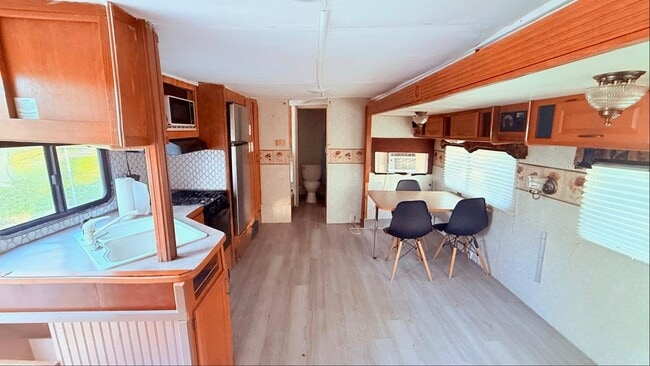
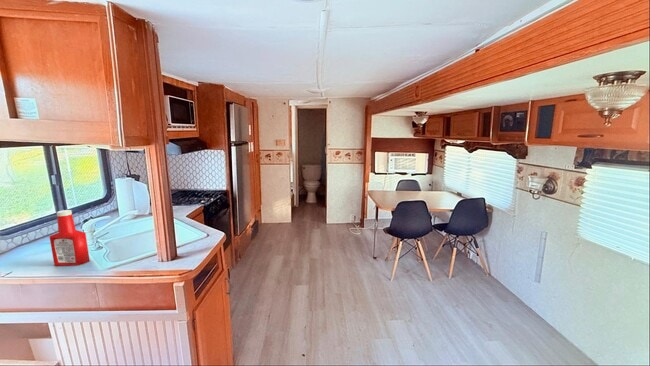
+ soap bottle [49,209,91,267]
